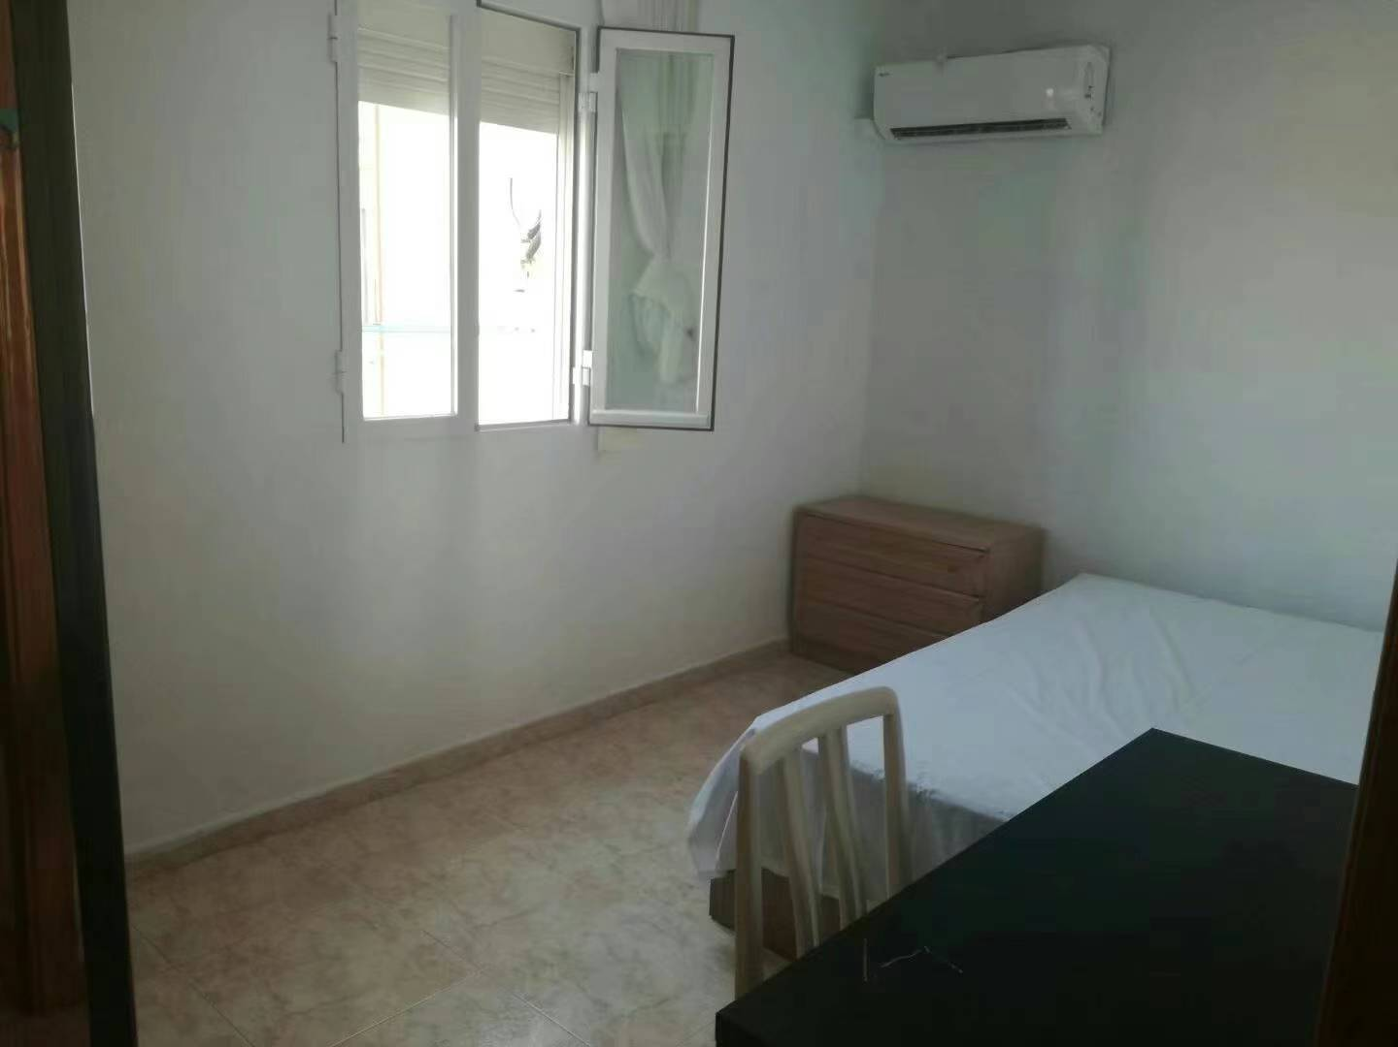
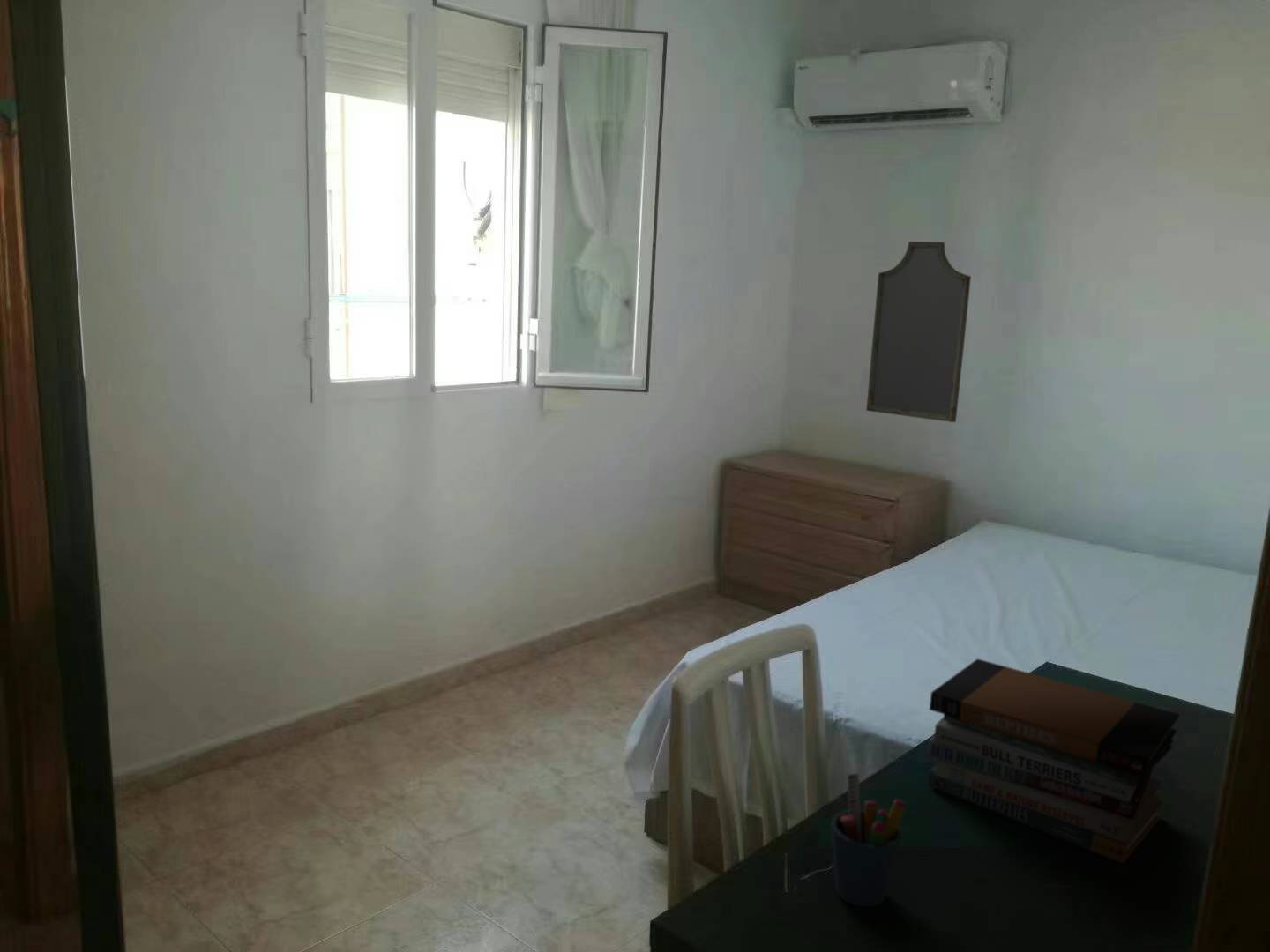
+ home mirror [865,241,972,423]
+ pen holder [830,772,908,908]
+ book stack [926,658,1180,865]
